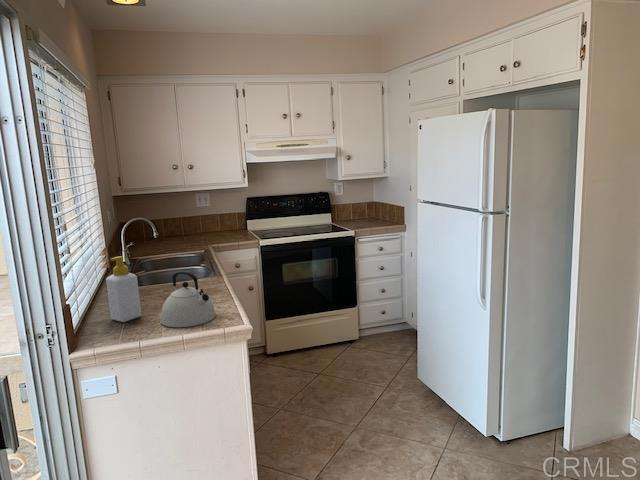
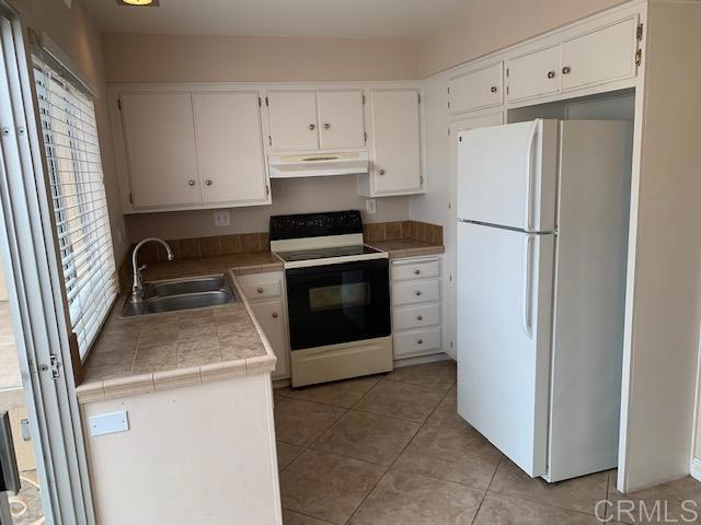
- soap bottle [105,255,142,323]
- kettle [160,271,217,328]
